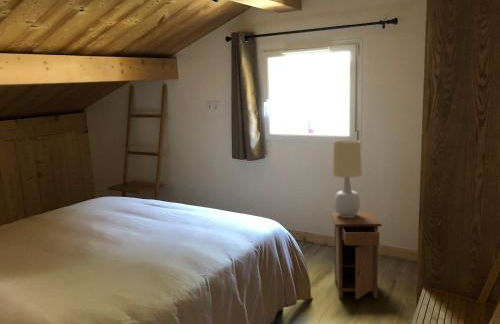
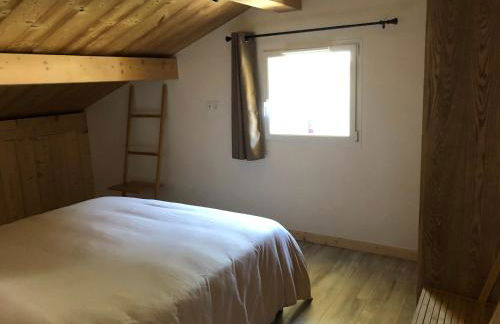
- nightstand [330,211,382,300]
- table lamp [332,139,363,217]
